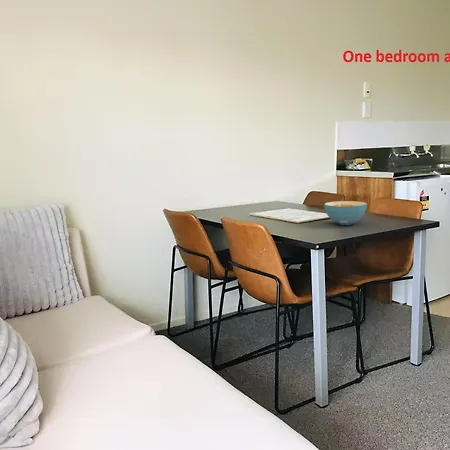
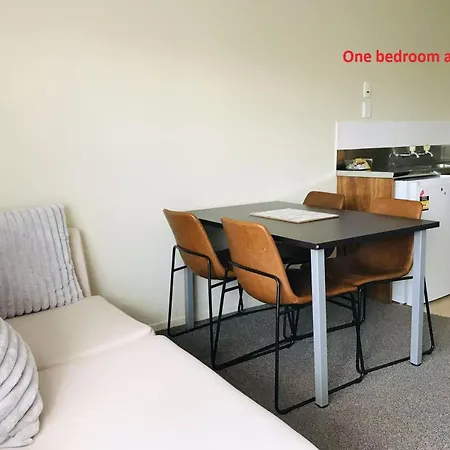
- cereal bowl [323,200,368,226]
